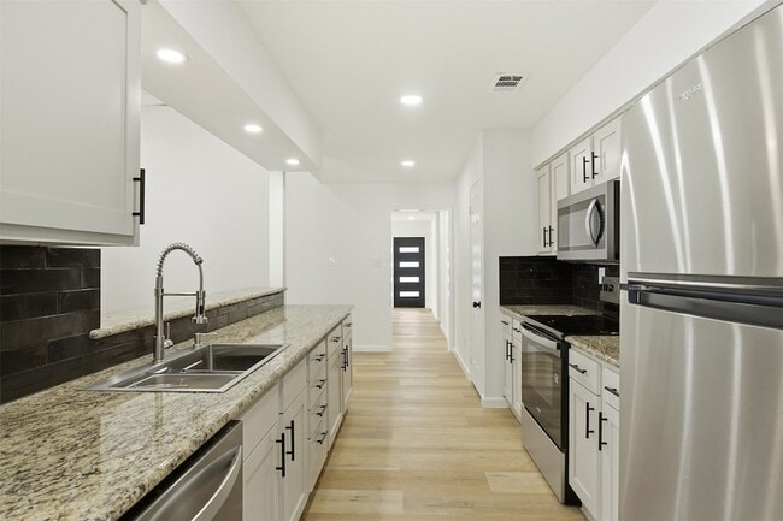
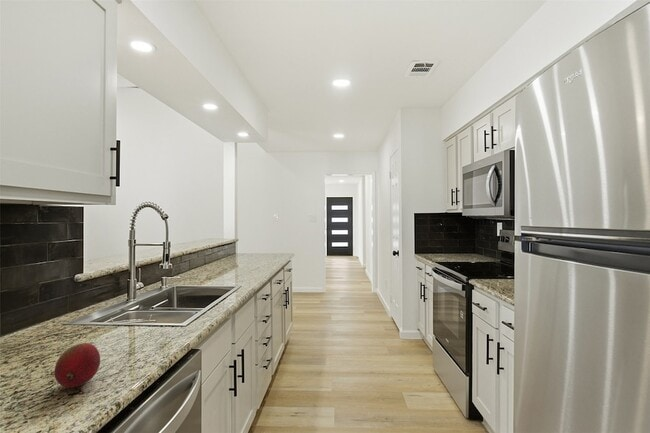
+ fruit [53,342,101,389]
